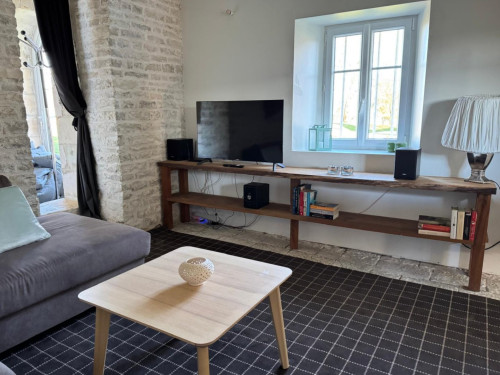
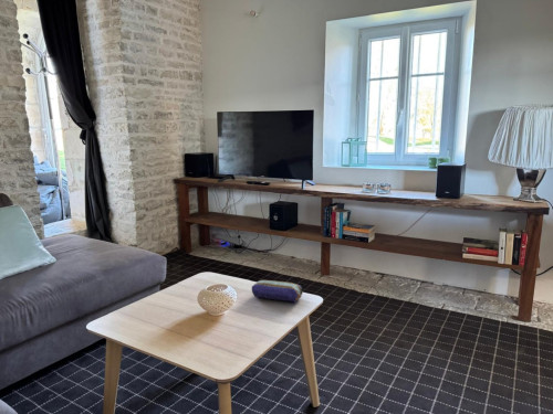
+ pencil case [251,279,304,304]
